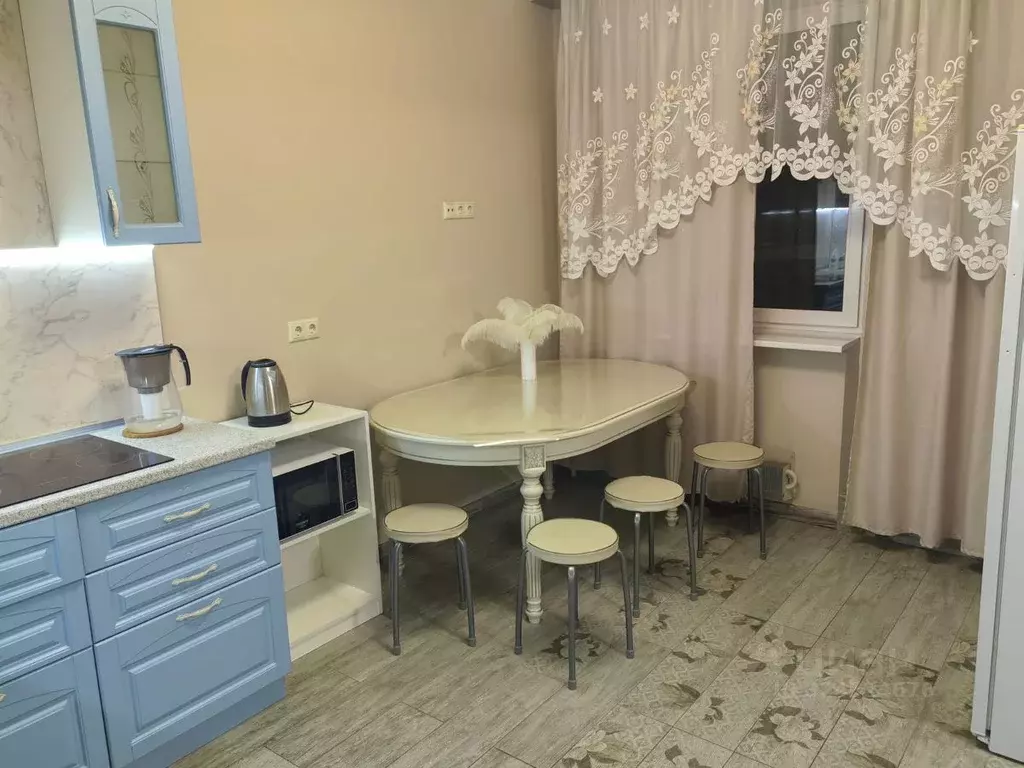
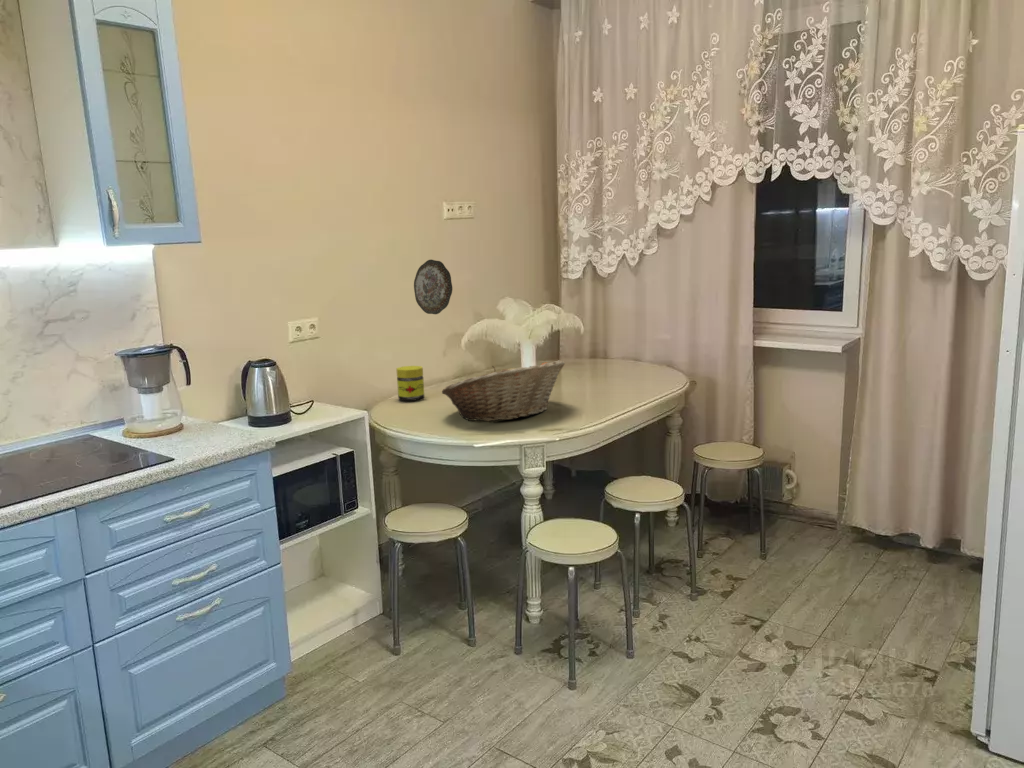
+ decorative plate [413,259,453,315]
+ fruit basket [441,359,566,422]
+ jar [395,365,425,402]
